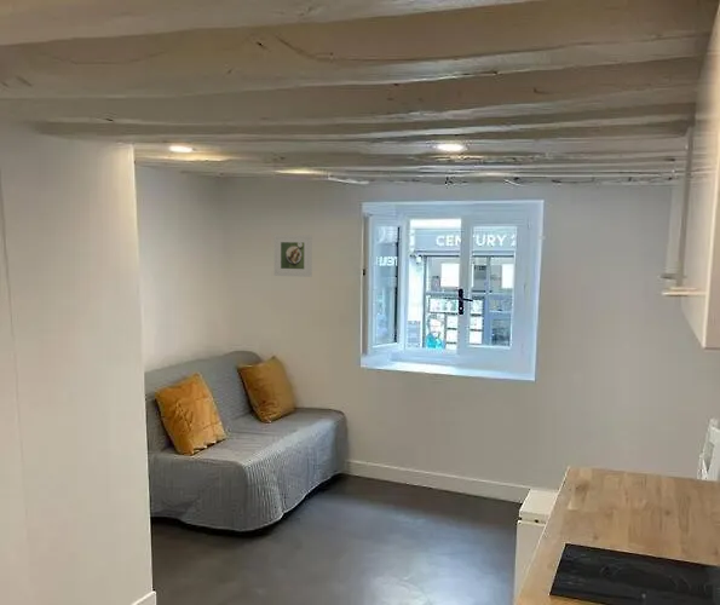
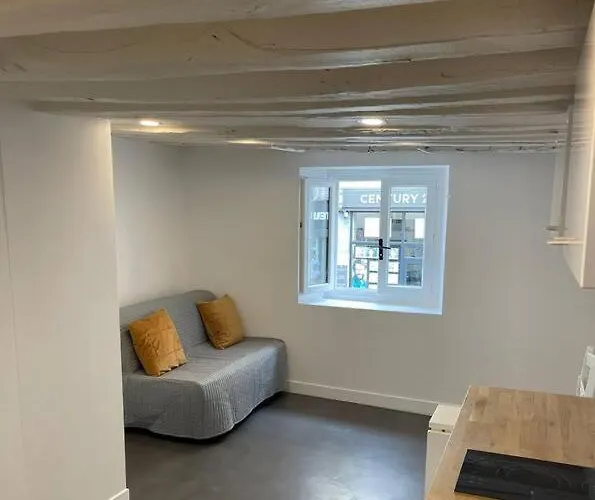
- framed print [273,234,313,278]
